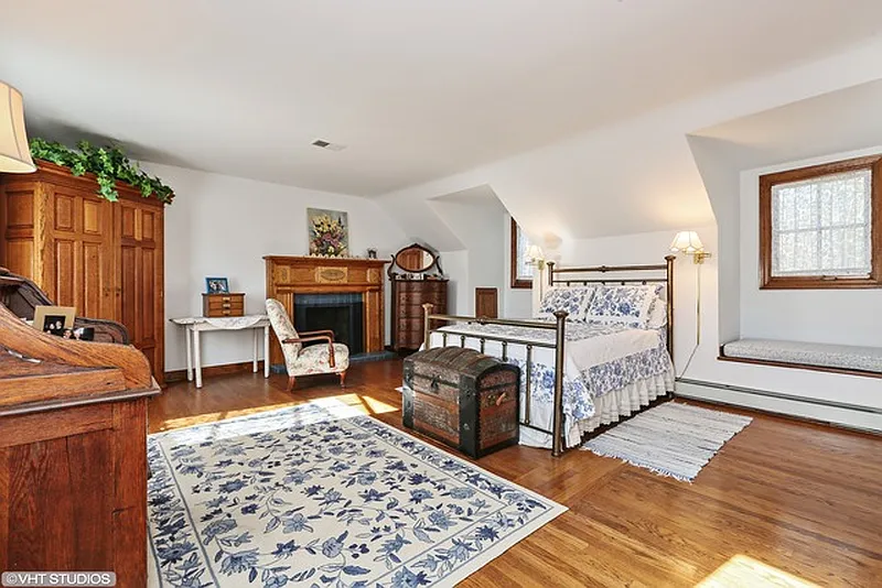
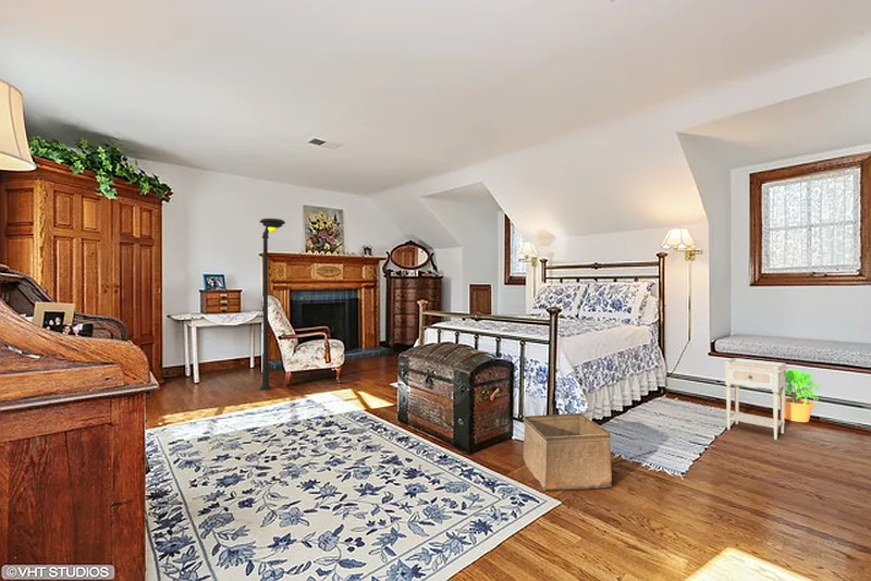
+ floor lamp [258,218,286,392]
+ storage bin [523,412,613,491]
+ potted plant [777,368,820,423]
+ nightstand [722,357,789,441]
